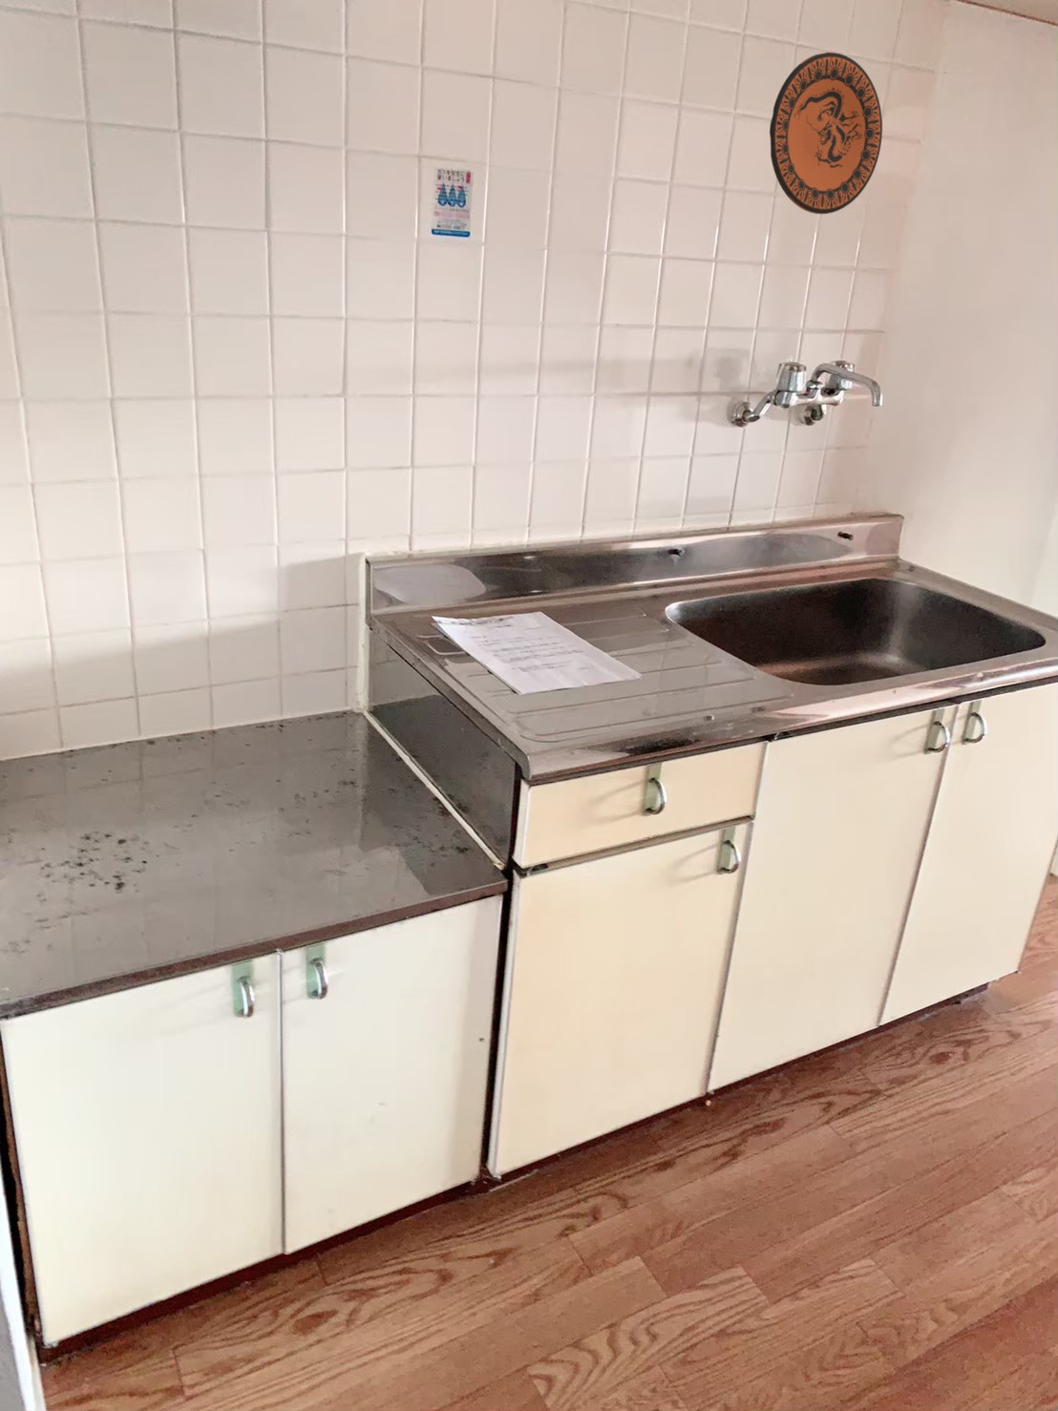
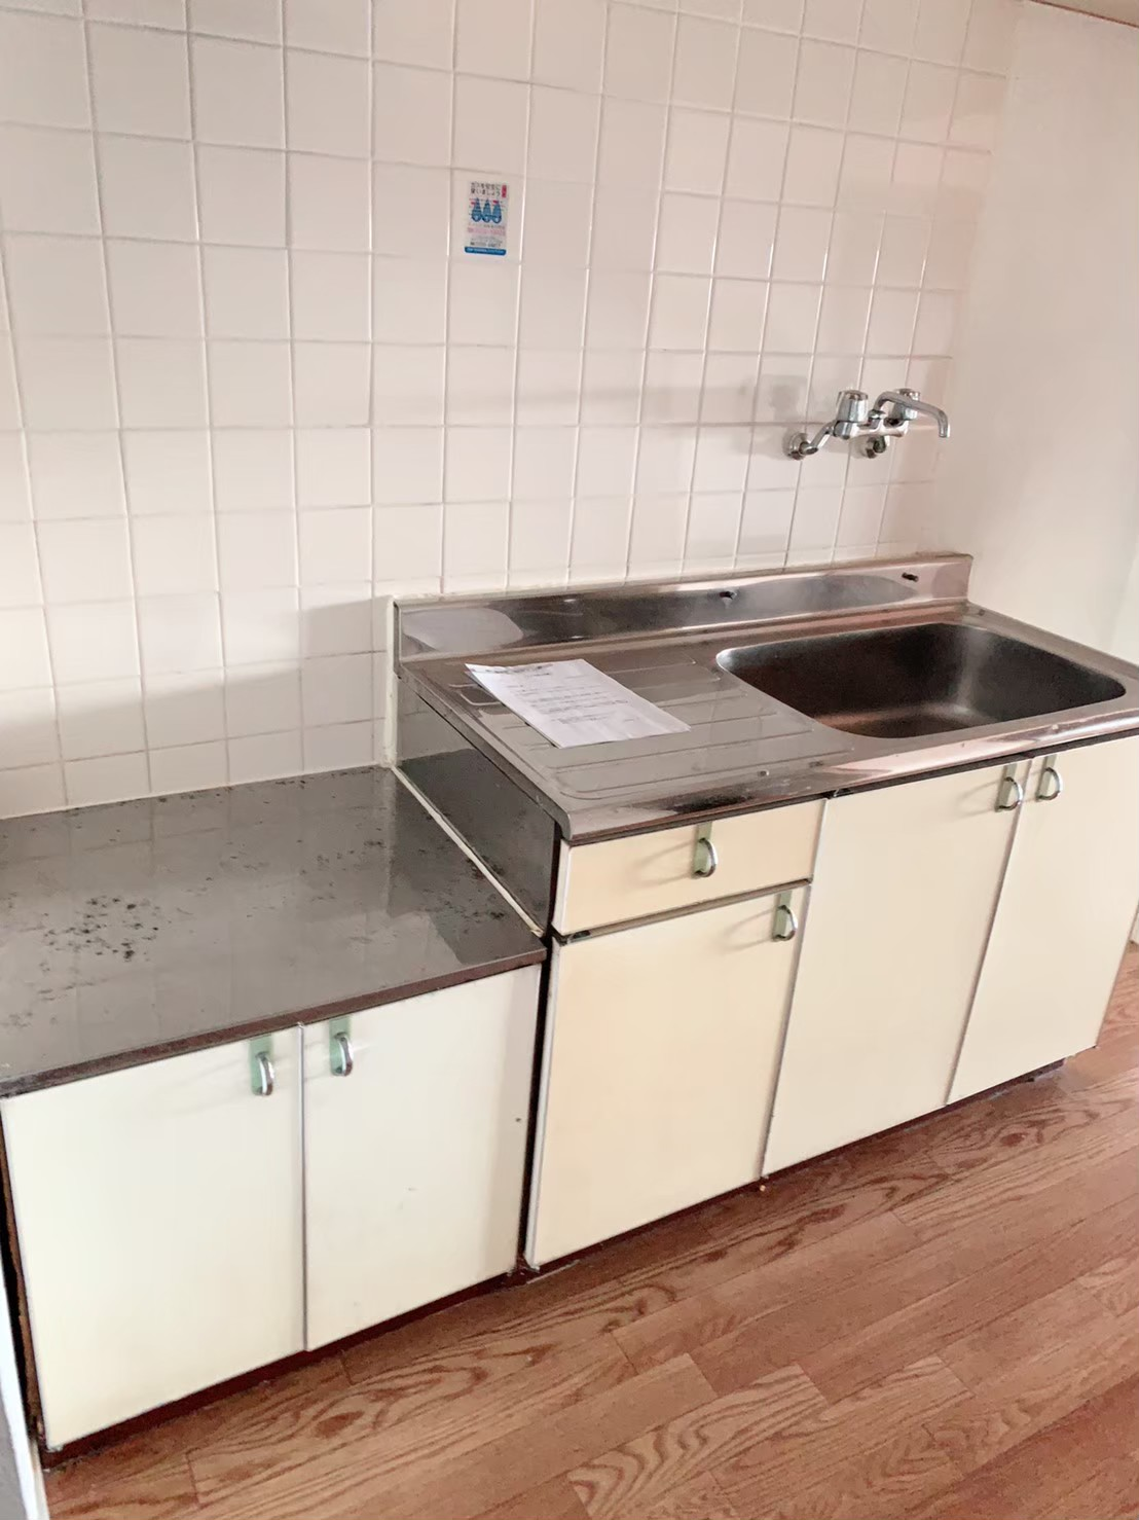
- decorative plate [769,51,884,214]
